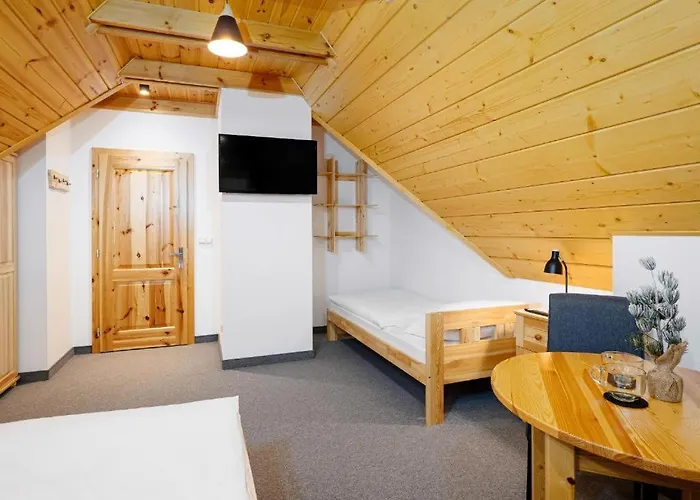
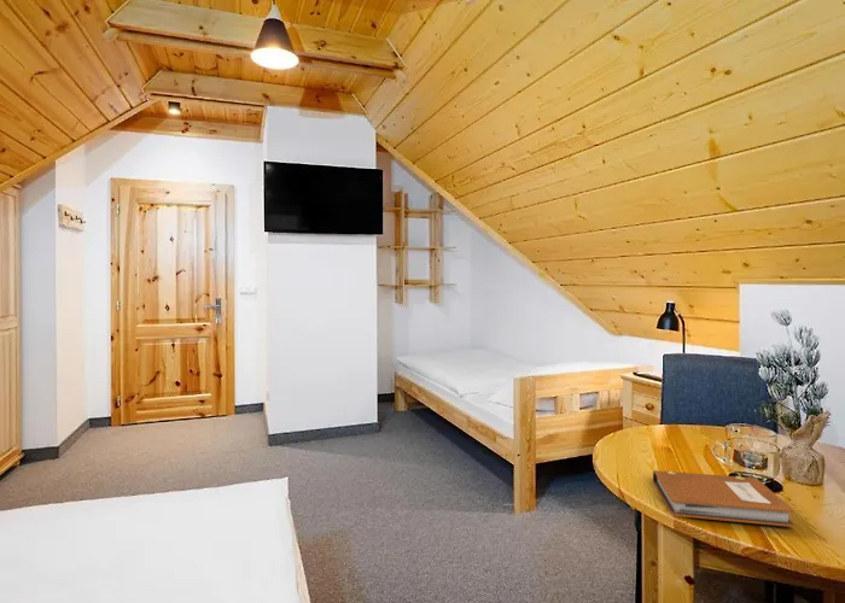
+ notebook [652,469,796,528]
